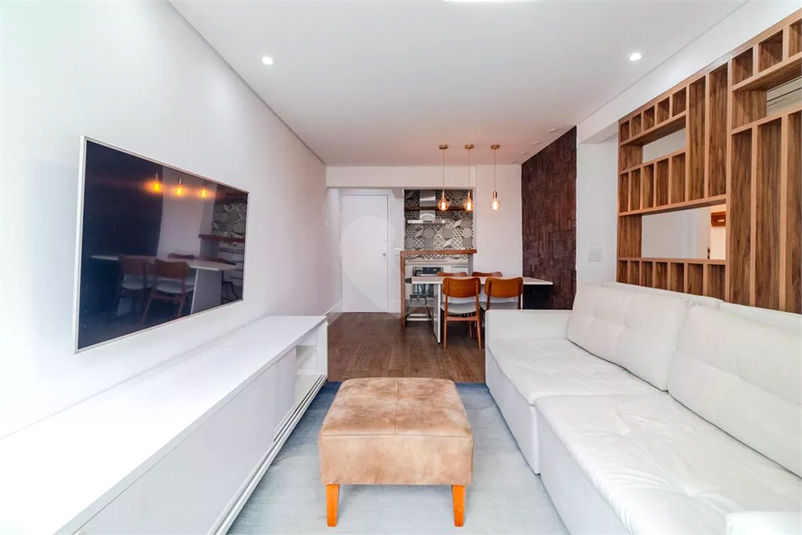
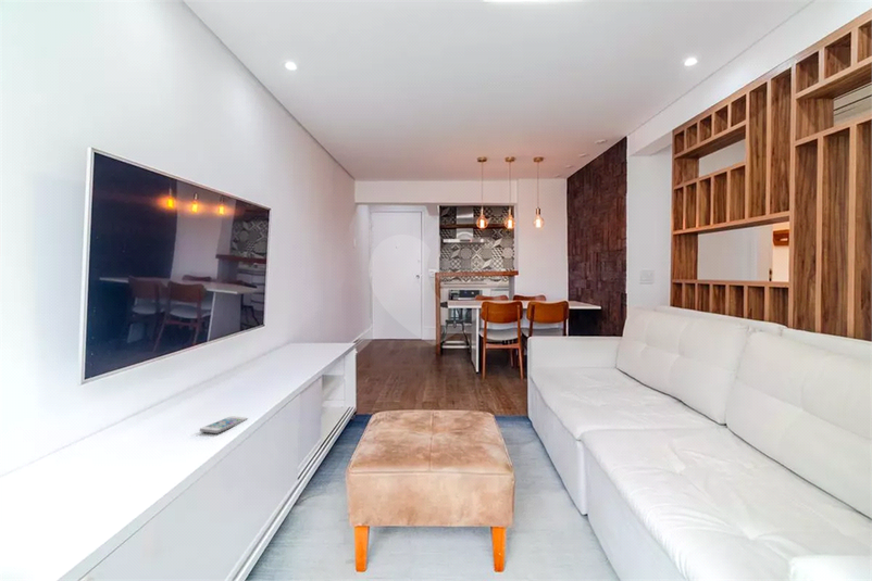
+ smartphone [199,415,248,434]
